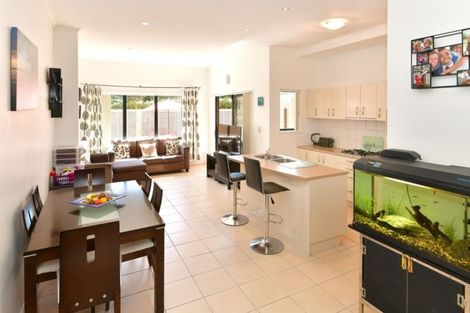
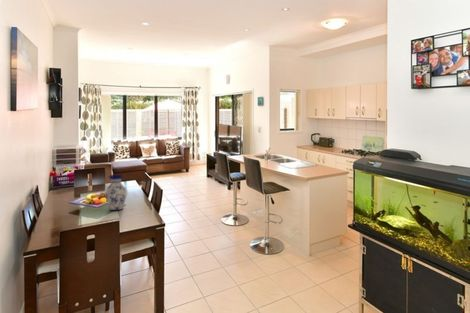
+ vase [103,174,128,211]
